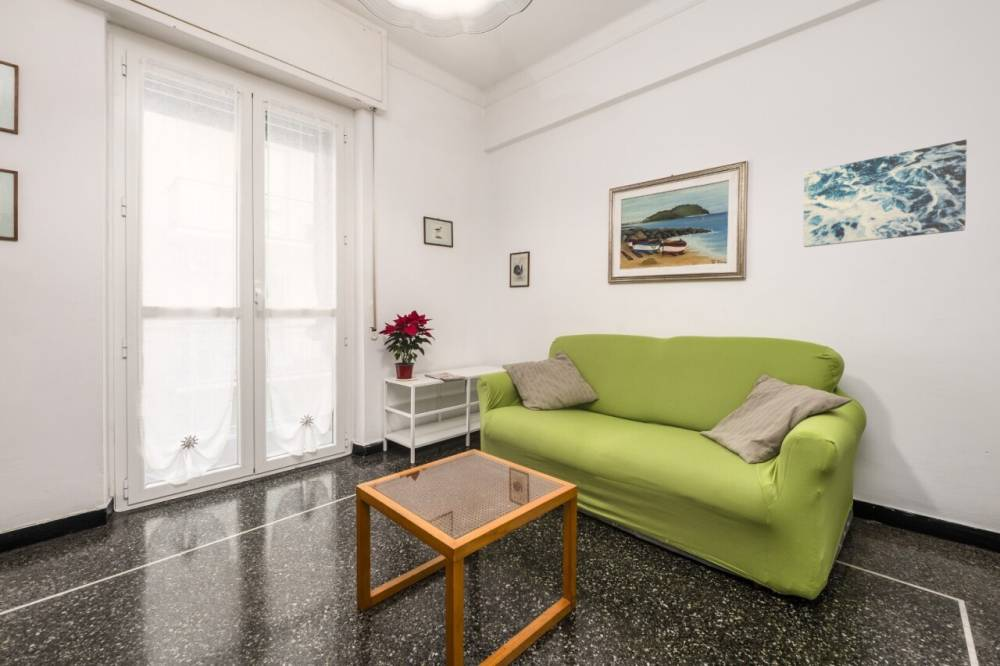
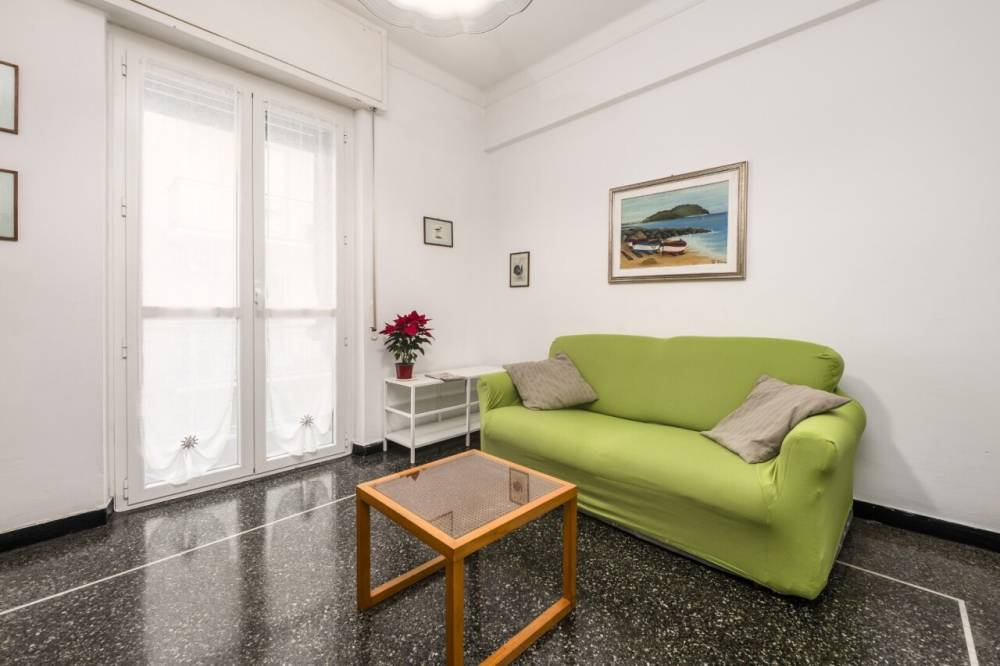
- wall art [802,139,968,248]
